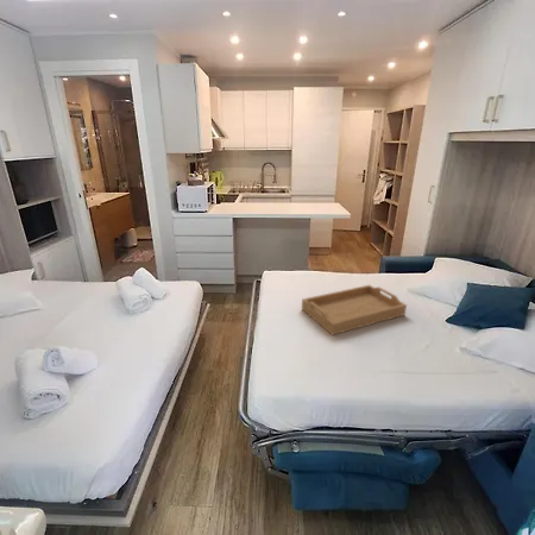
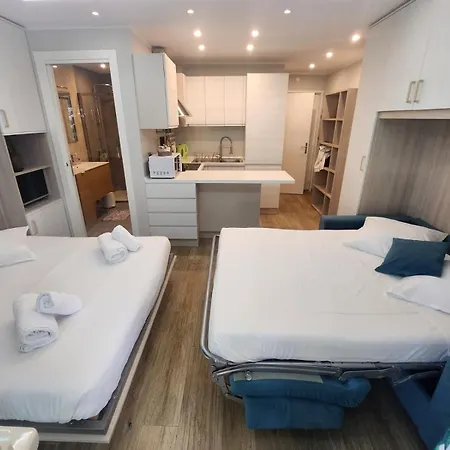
- serving tray [301,284,408,336]
